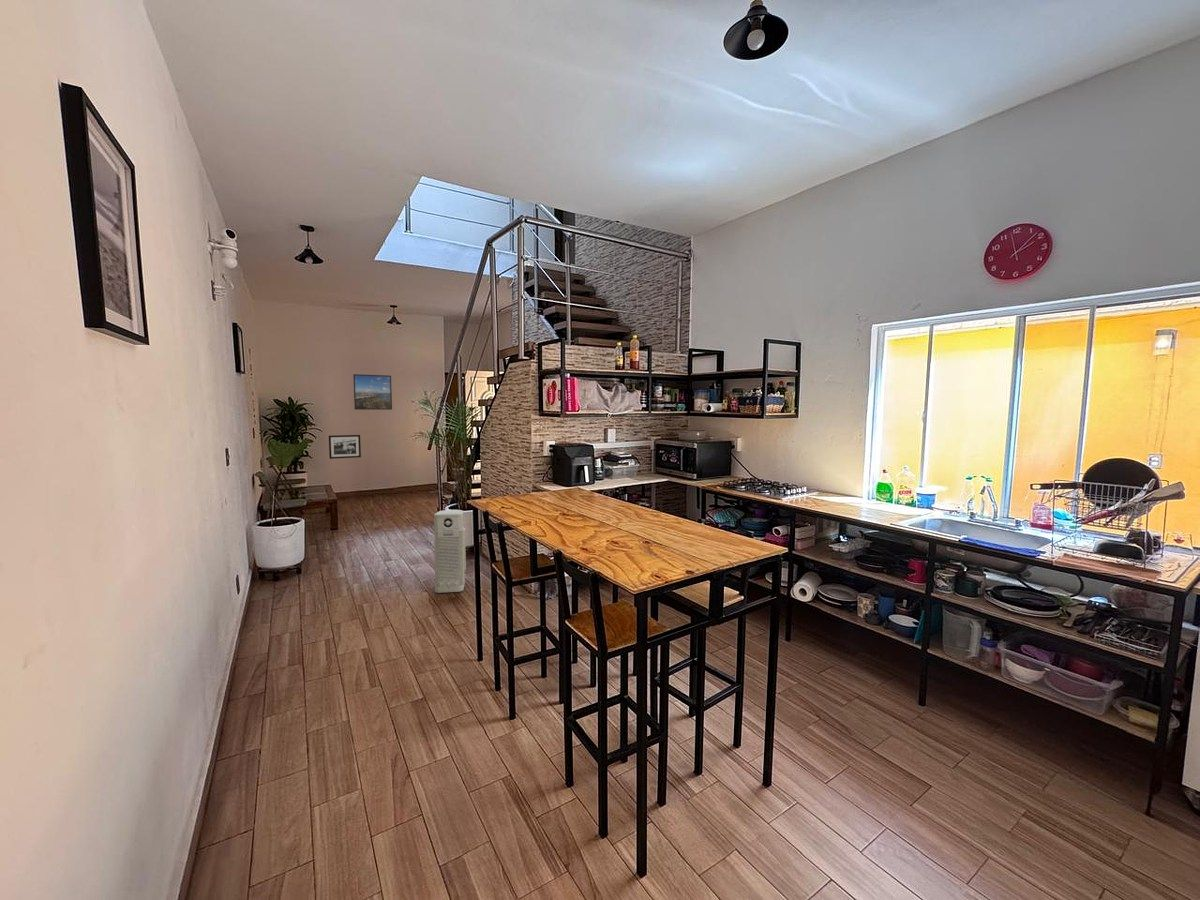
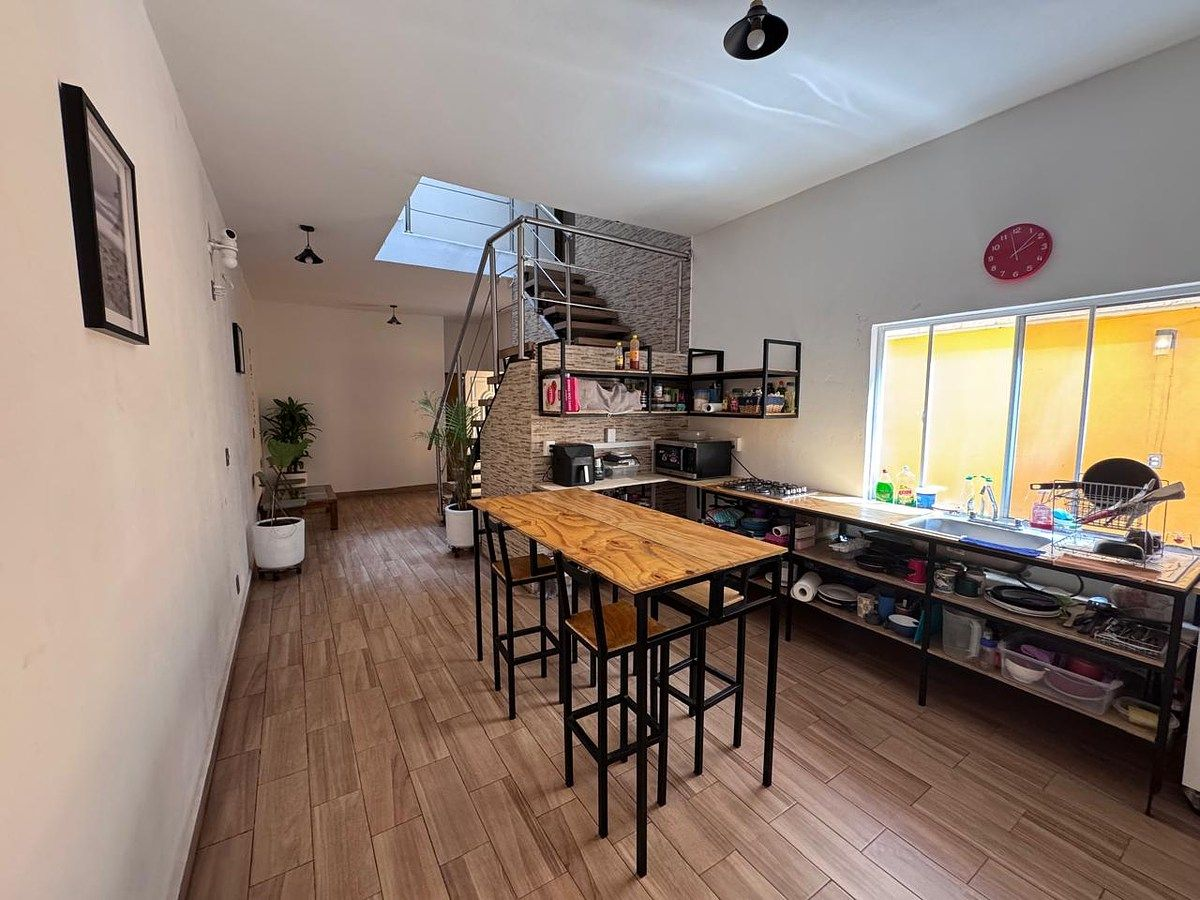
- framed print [352,373,393,411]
- picture frame [328,434,362,460]
- air purifier [433,509,467,594]
